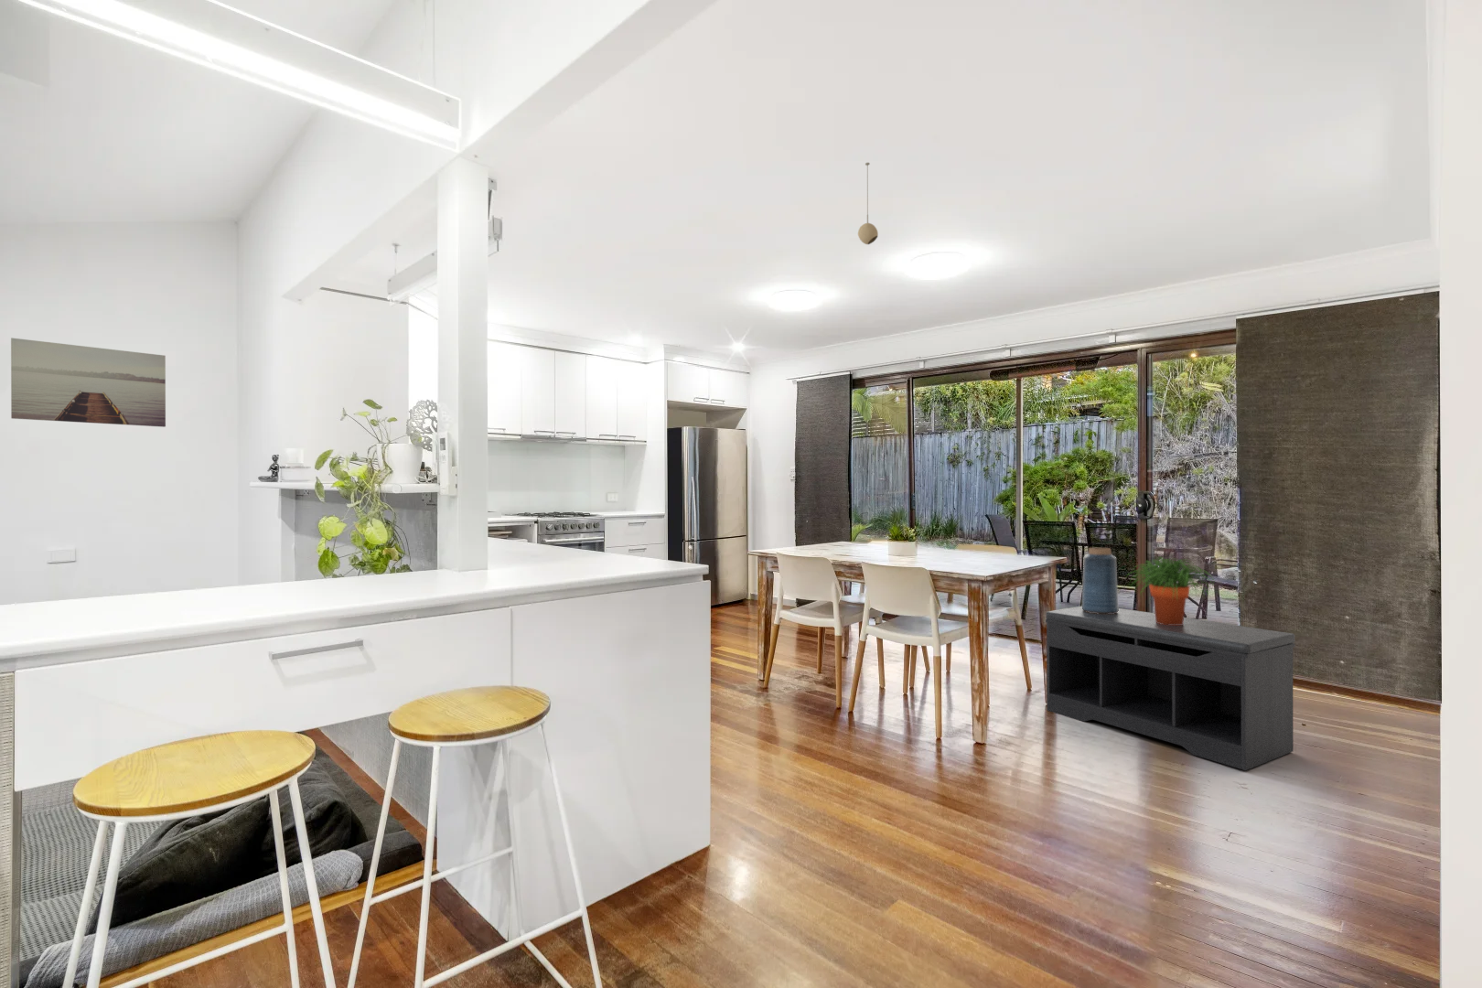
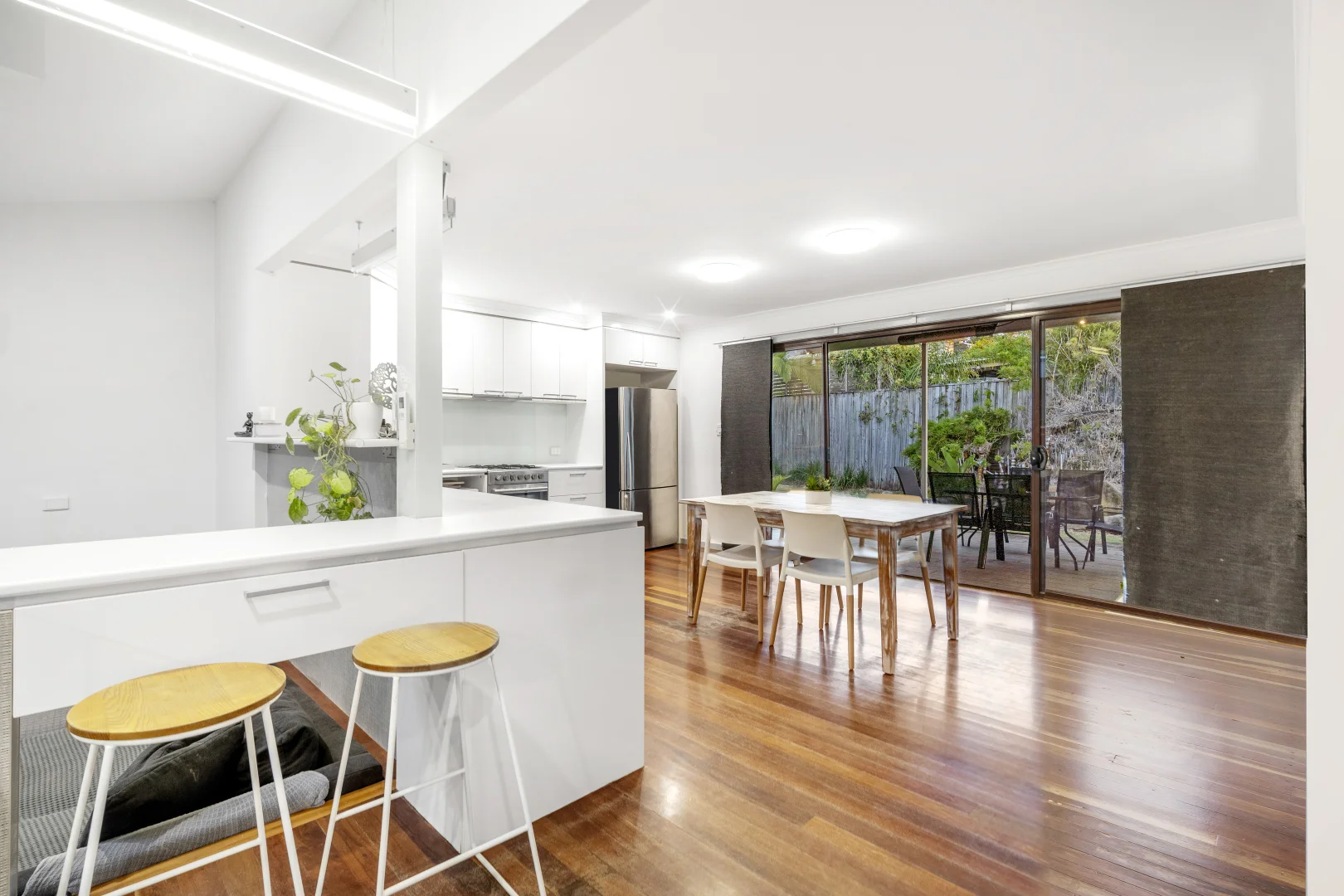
- potted plant [1125,556,1215,625]
- pendant light [857,162,879,245]
- wall art [10,336,167,428]
- vase [1082,547,1119,614]
- bench [1044,605,1297,771]
